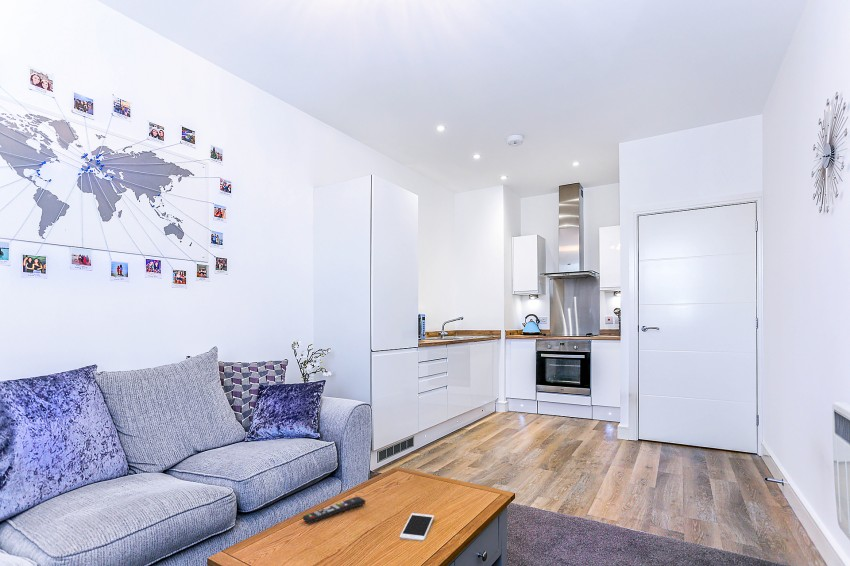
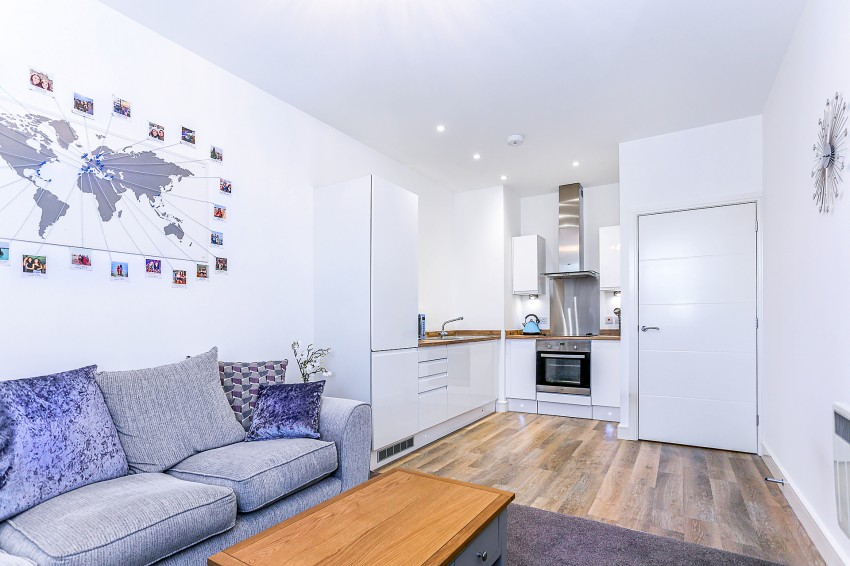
- remote control [302,496,367,525]
- cell phone [398,512,435,542]
